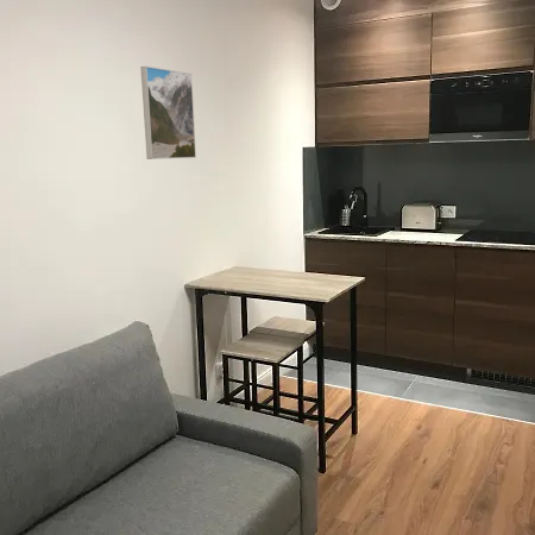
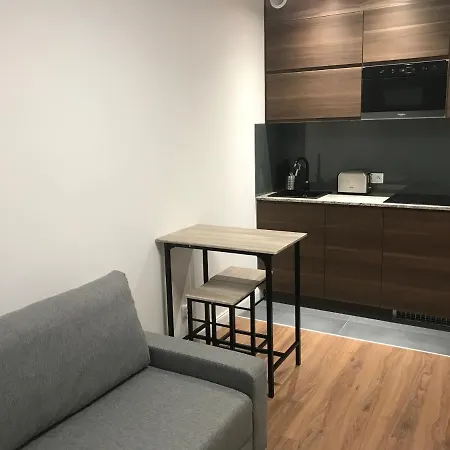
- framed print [140,65,197,160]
